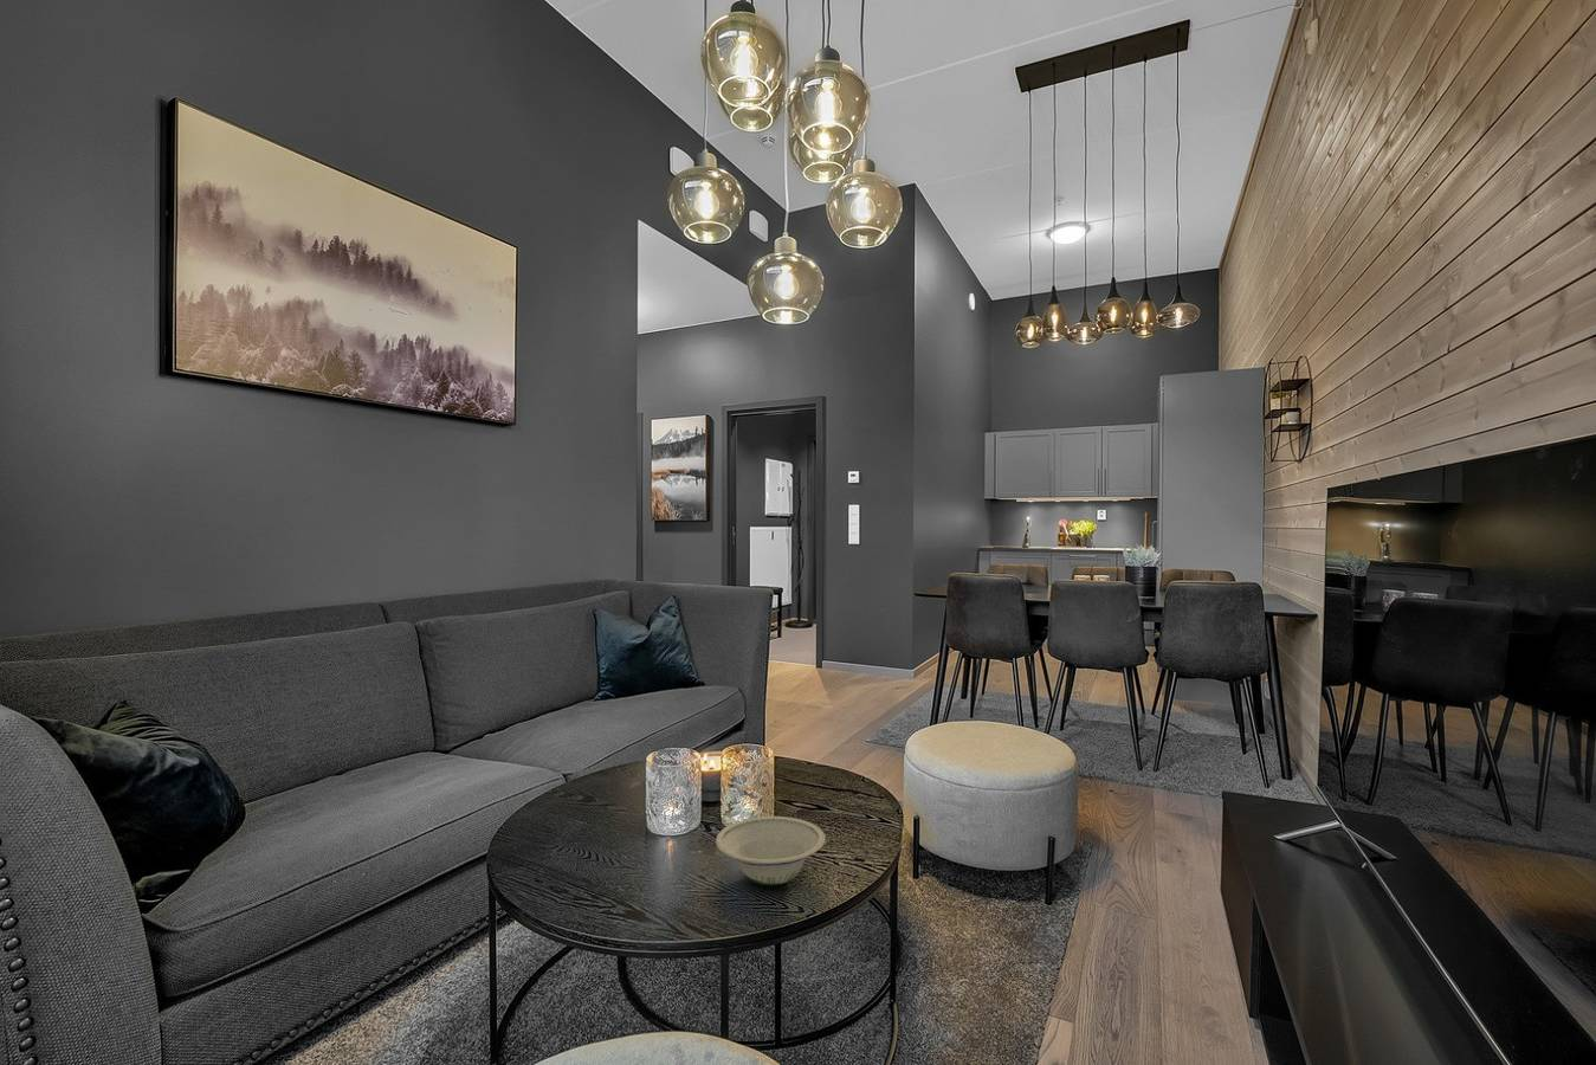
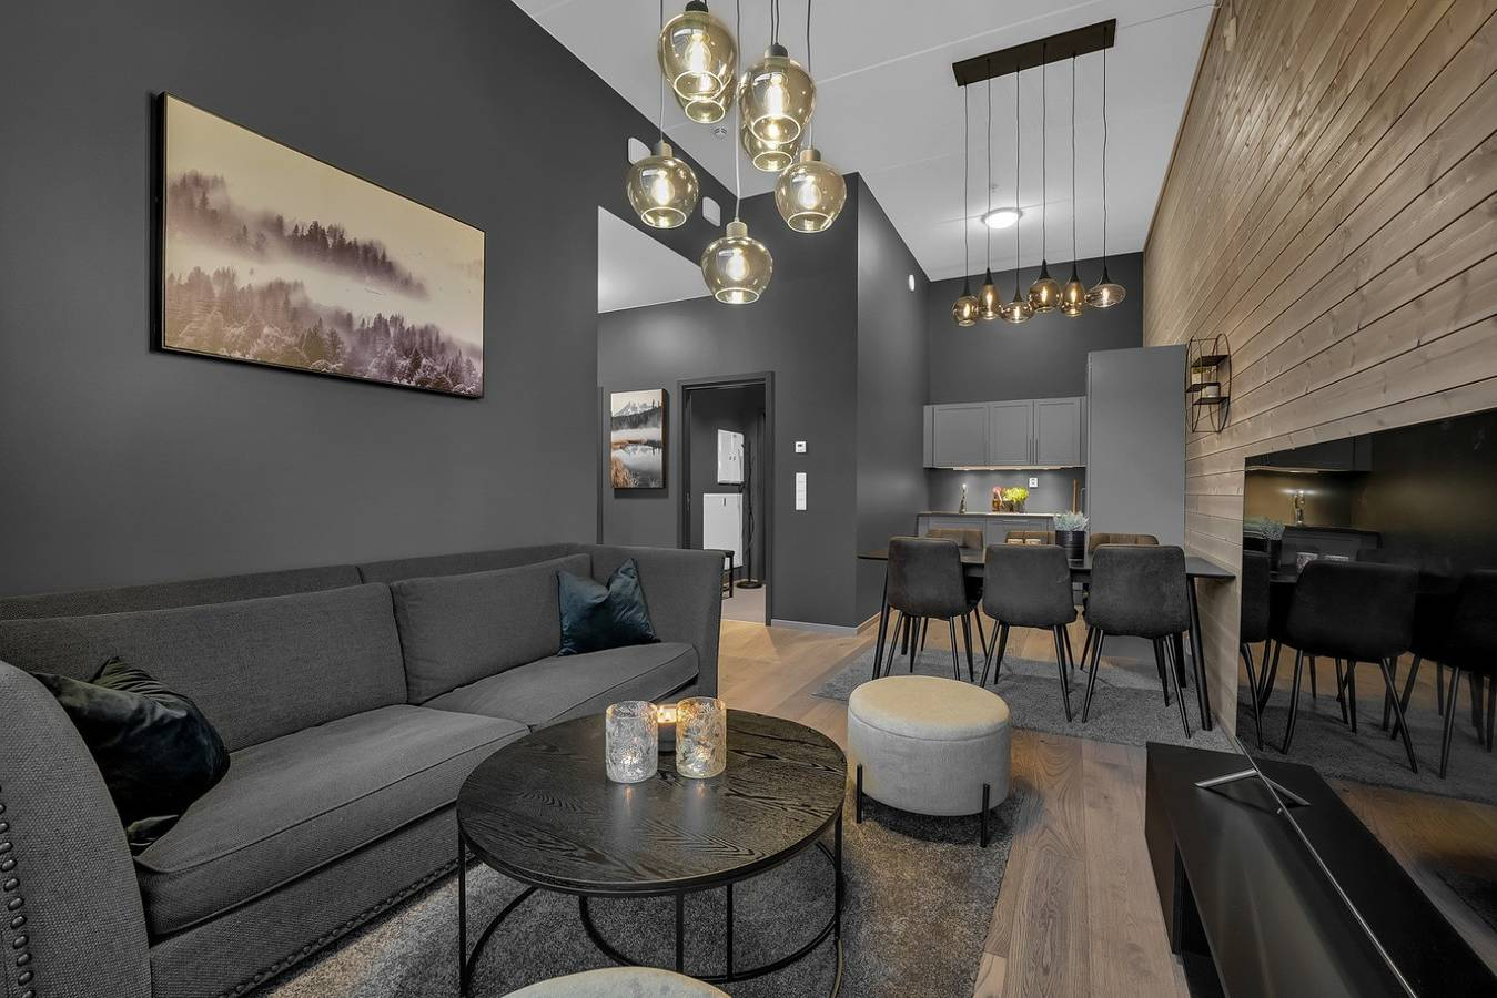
- bowl [714,815,826,887]
